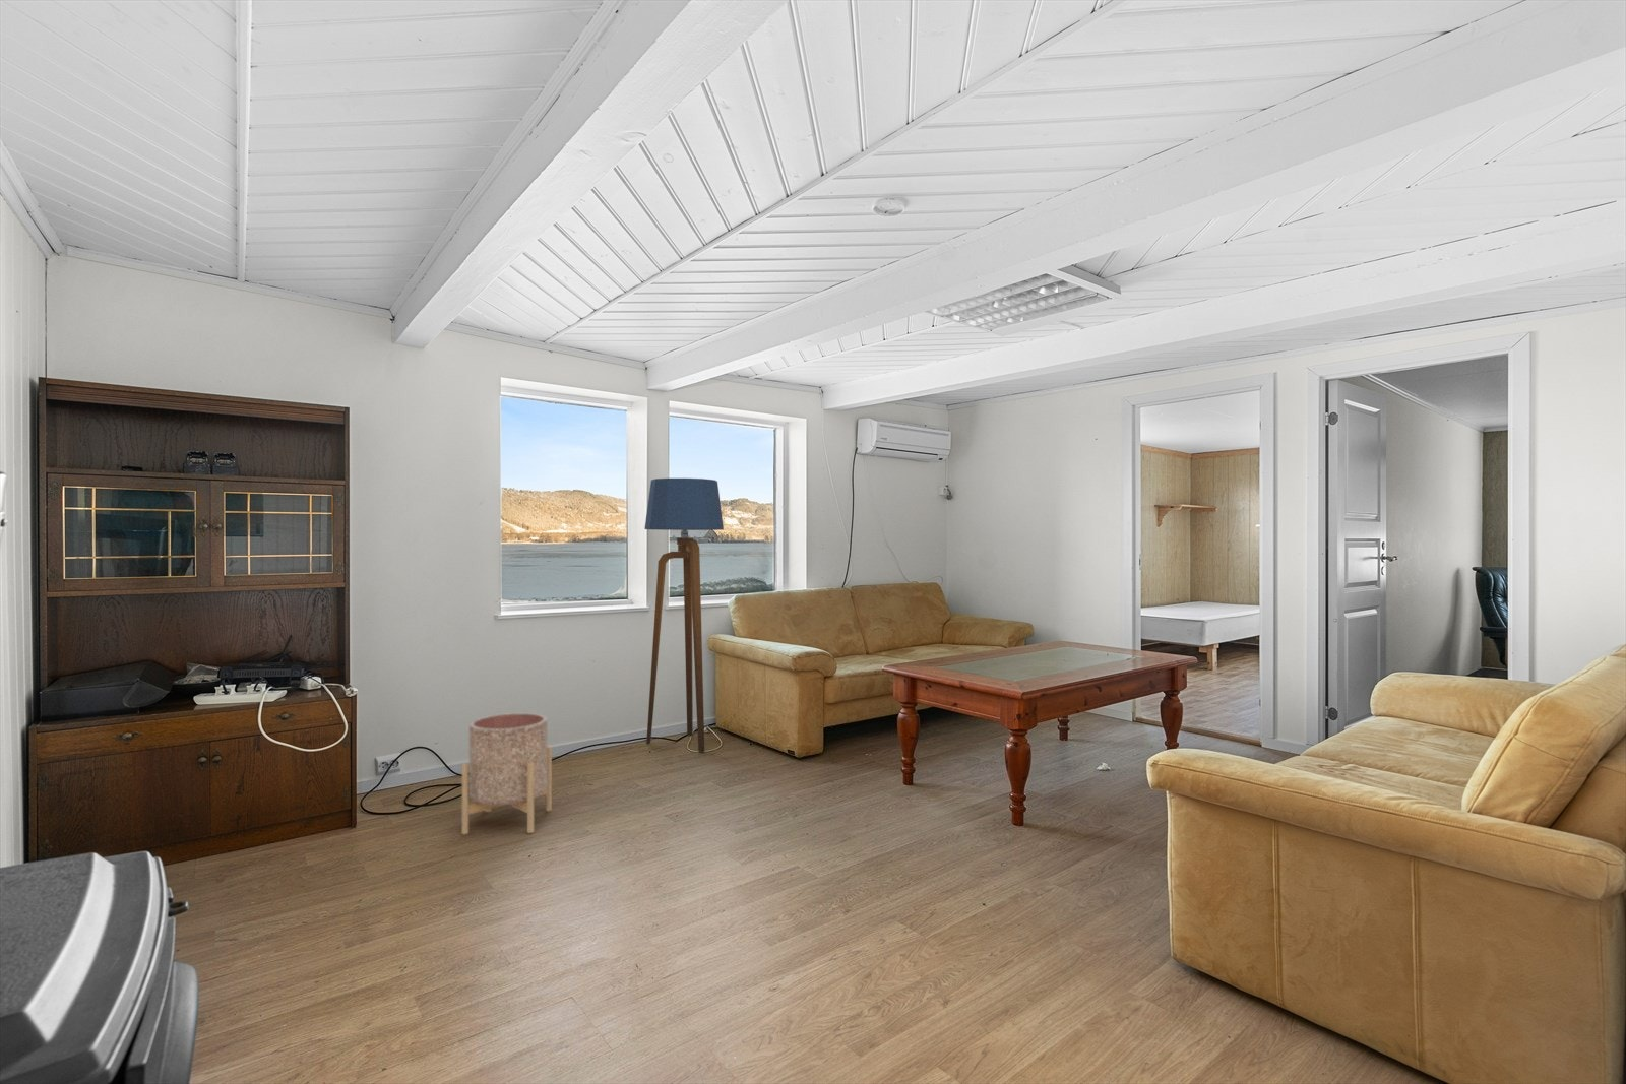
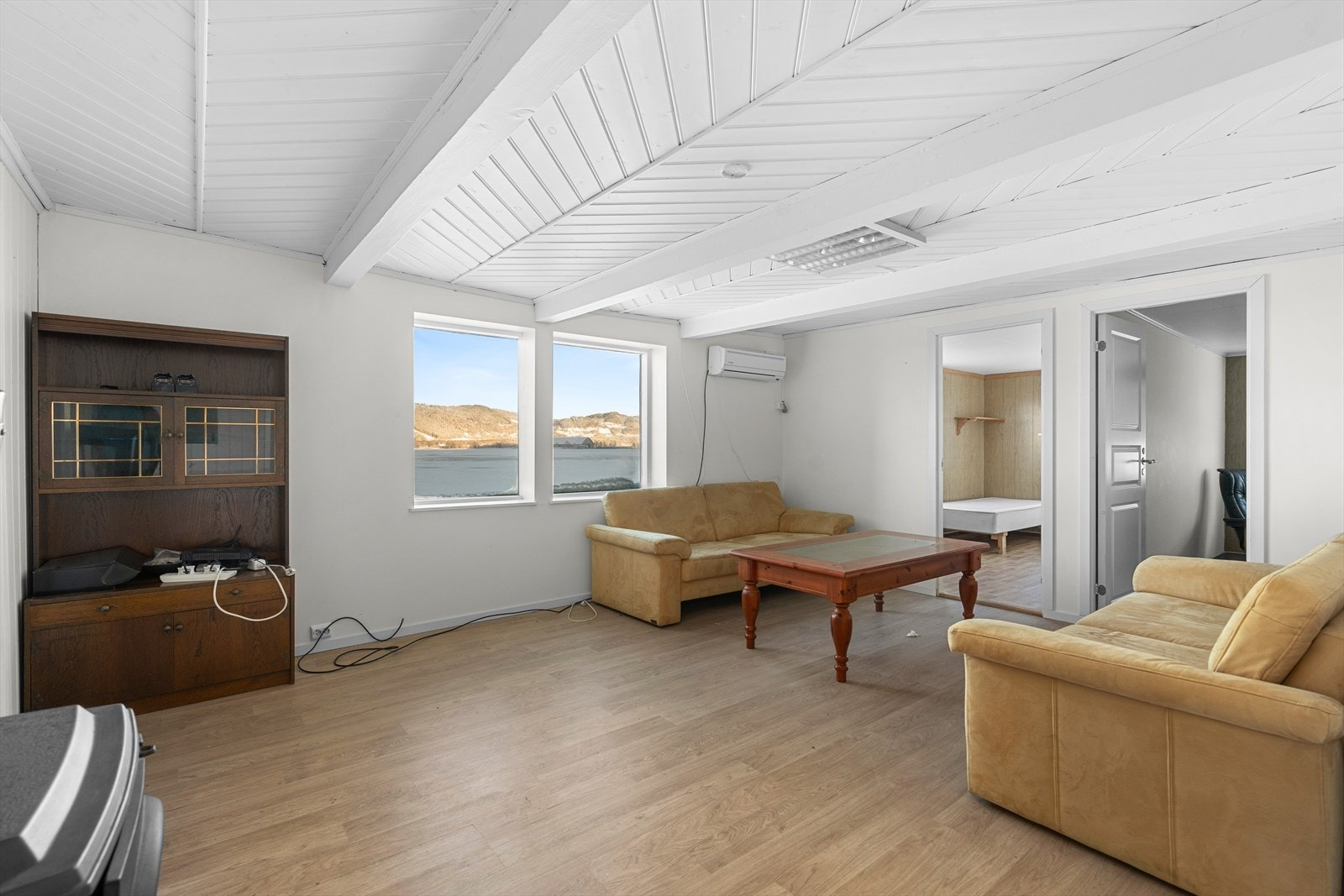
- planter [461,713,553,835]
- floor lamp [644,478,725,753]
